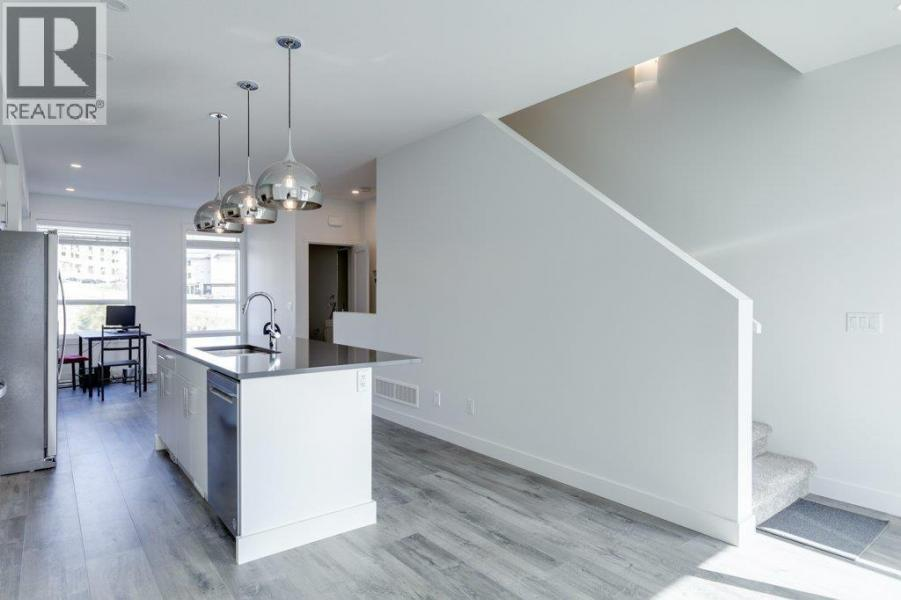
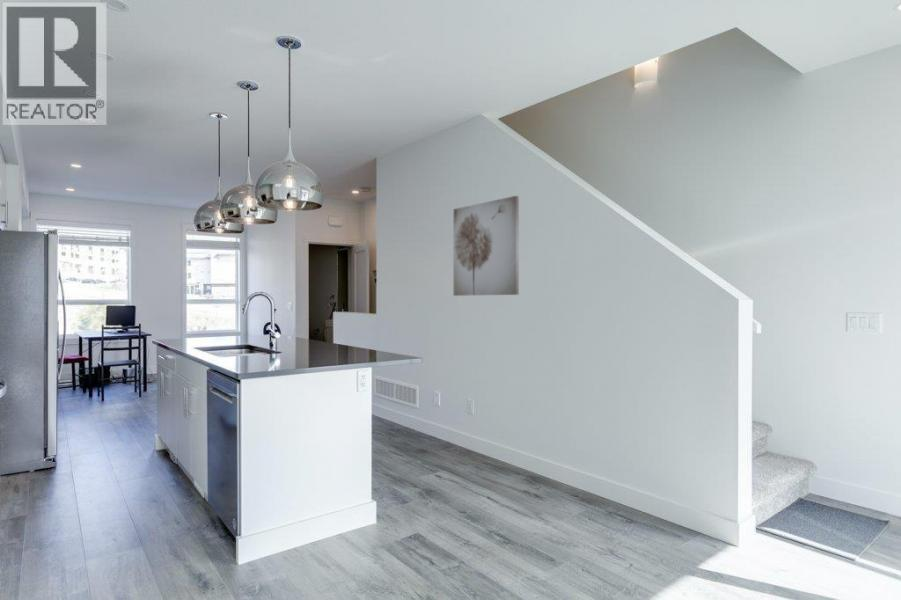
+ wall art [453,195,520,297]
